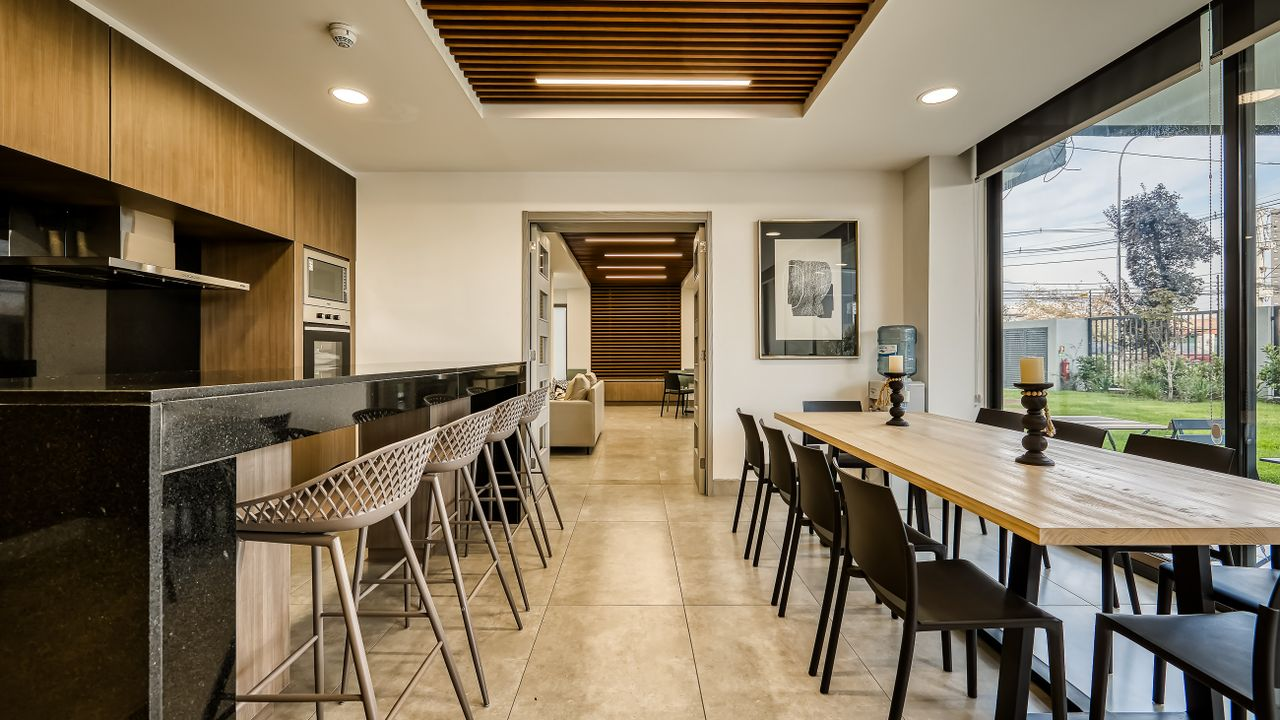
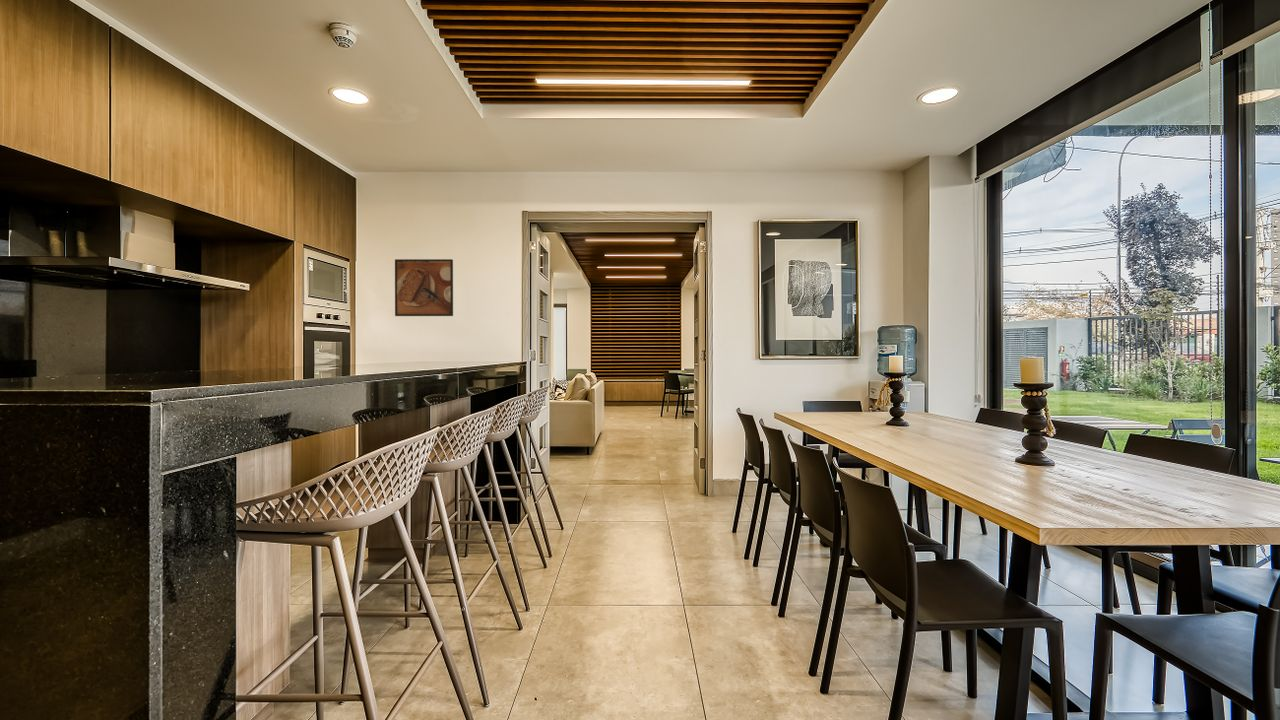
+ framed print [394,258,454,317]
